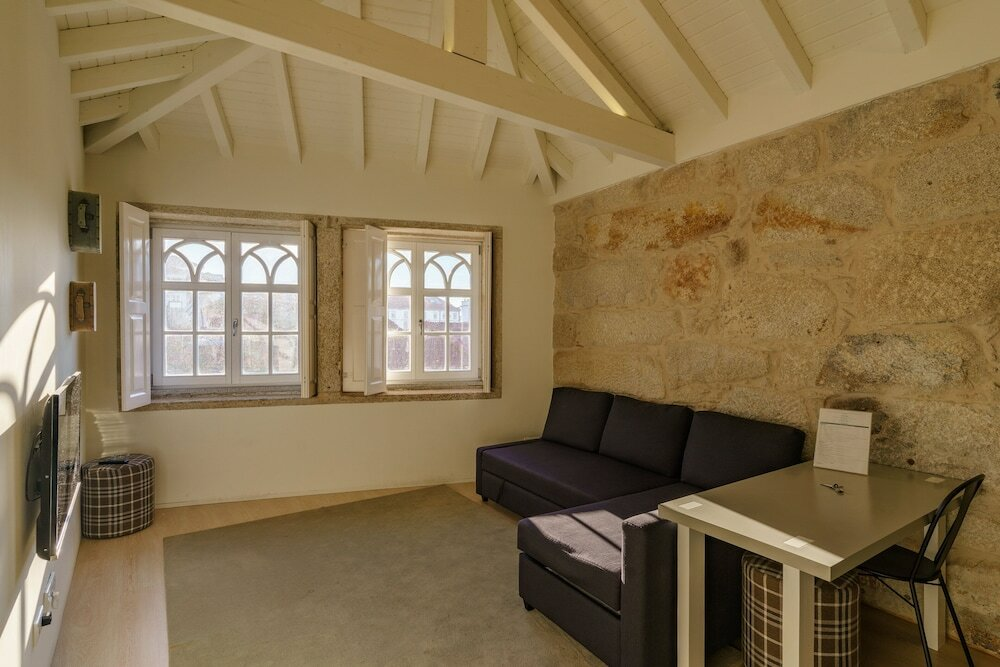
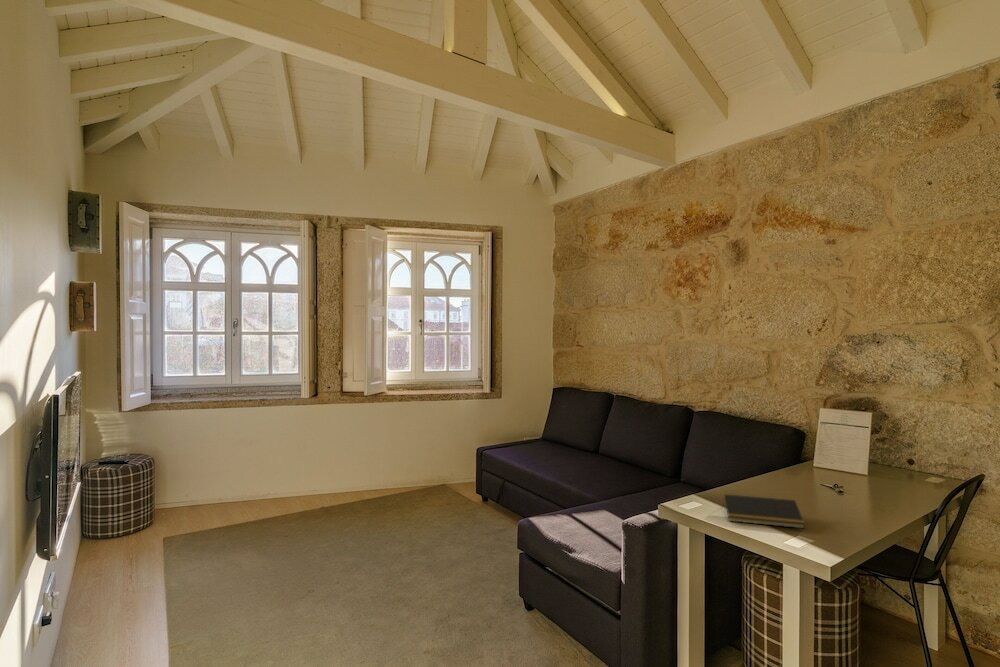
+ notepad [722,493,806,529]
